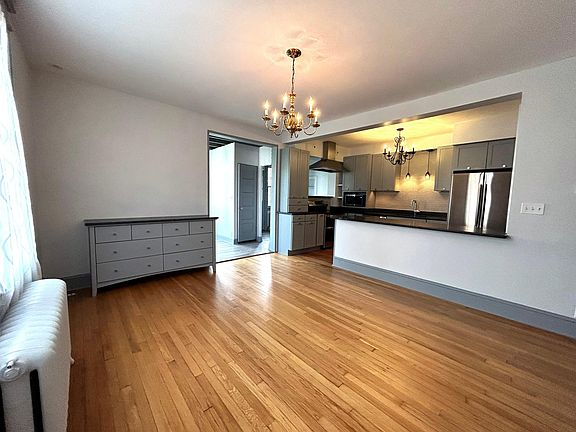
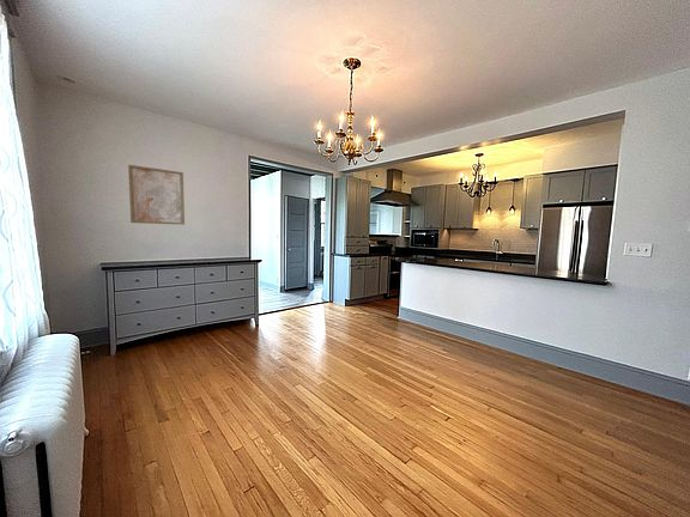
+ wall art [127,164,186,226]
